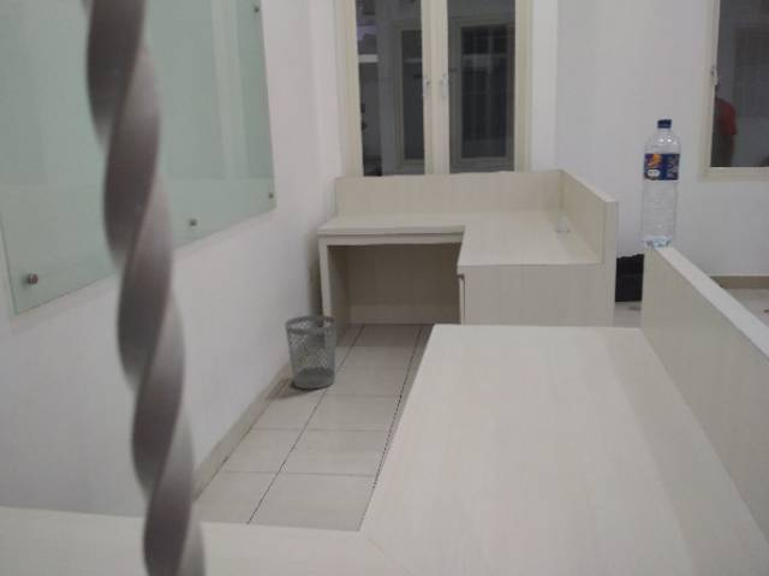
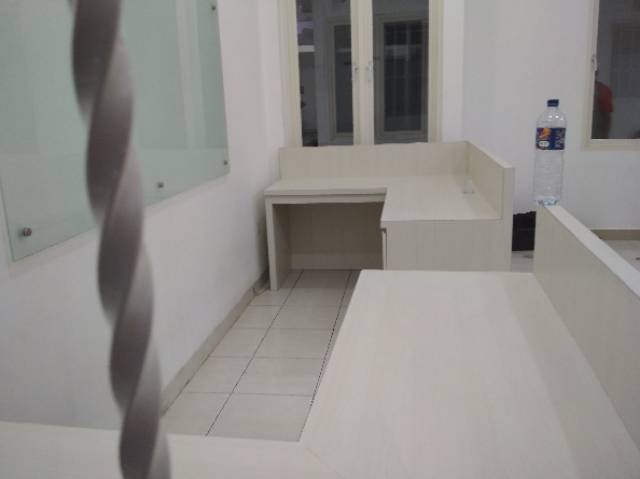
- wastebasket [284,314,338,390]
